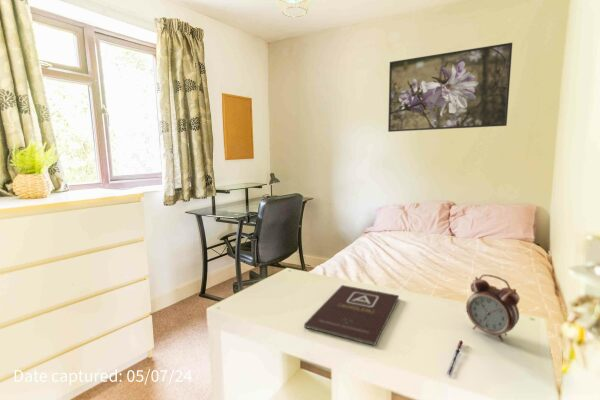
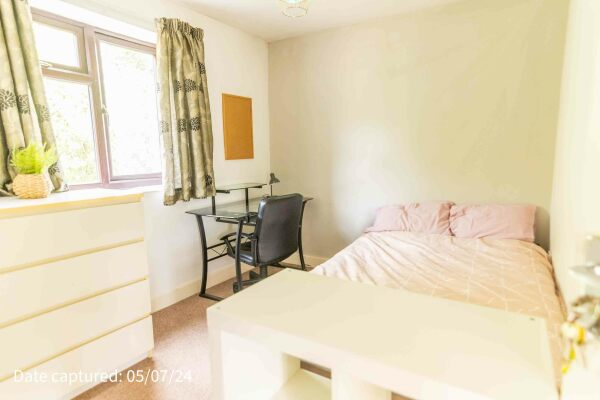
- book [303,284,400,347]
- alarm clock [465,273,521,343]
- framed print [387,42,513,133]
- pen [446,339,464,376]
